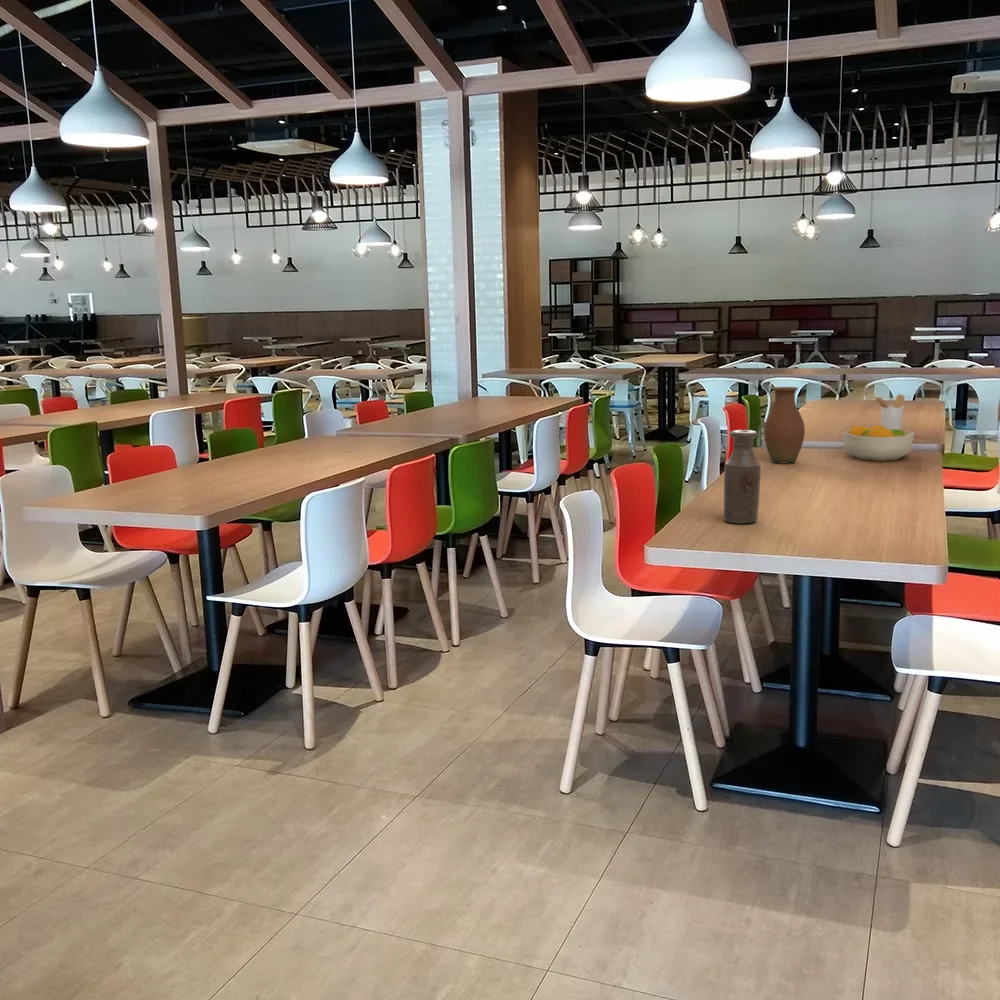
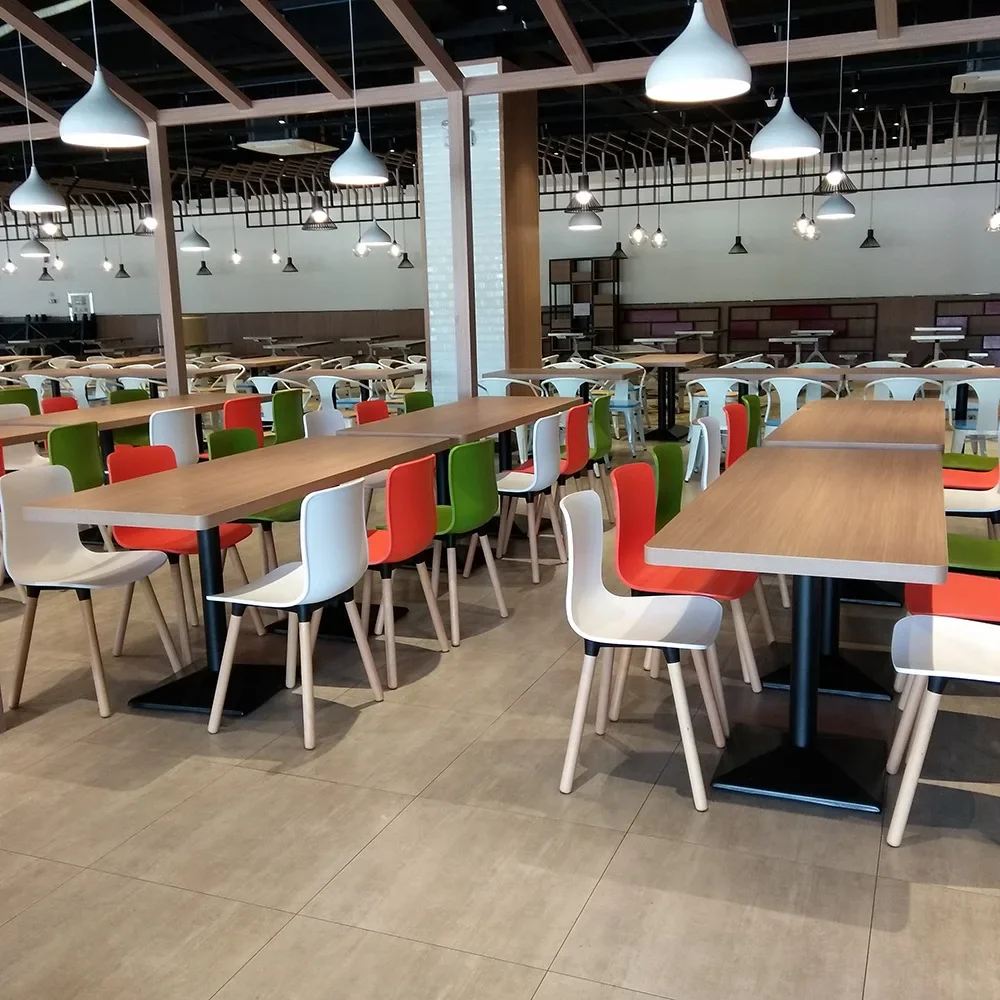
- fruit bowl [842,423,916,462]
- utensil holder [872,393,906,430]
- vase [763,386,806,464]
- bottle [723,429,762,525]
